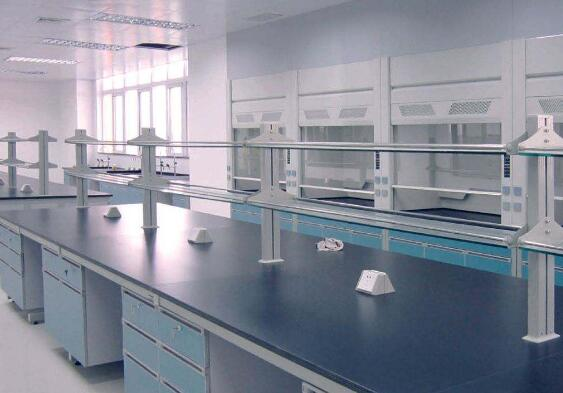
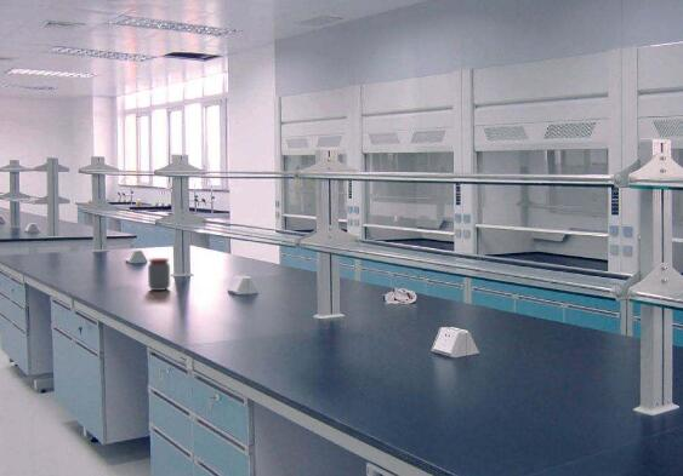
+ jar [147,257,171,292]
